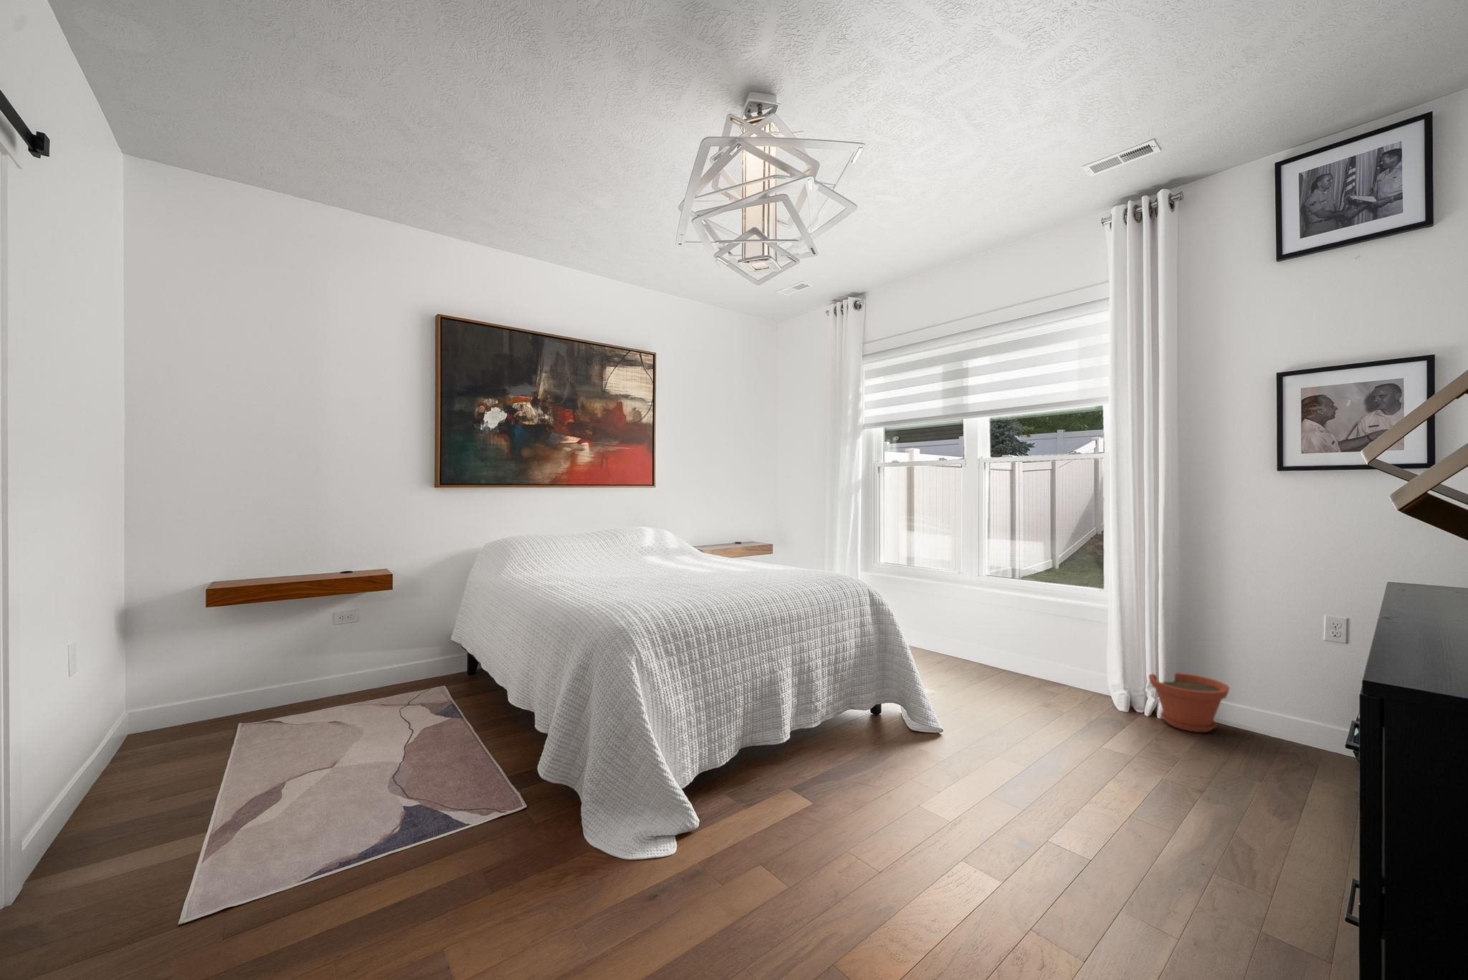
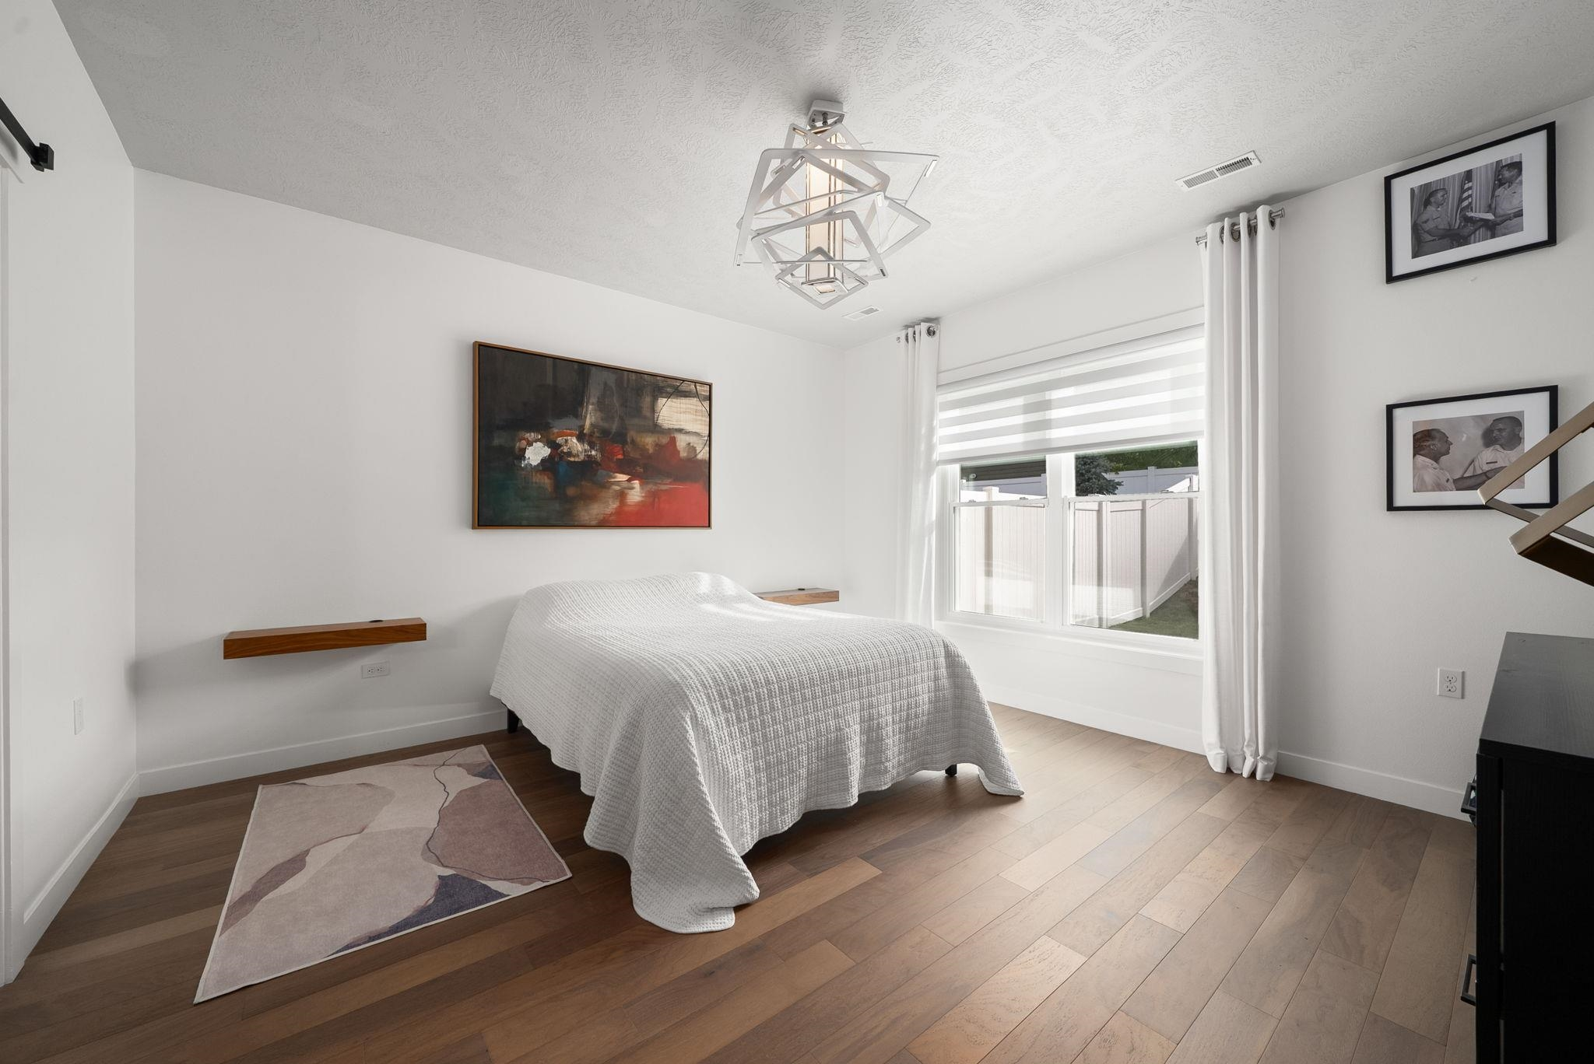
- plant pot [1147,672,1231,733]
